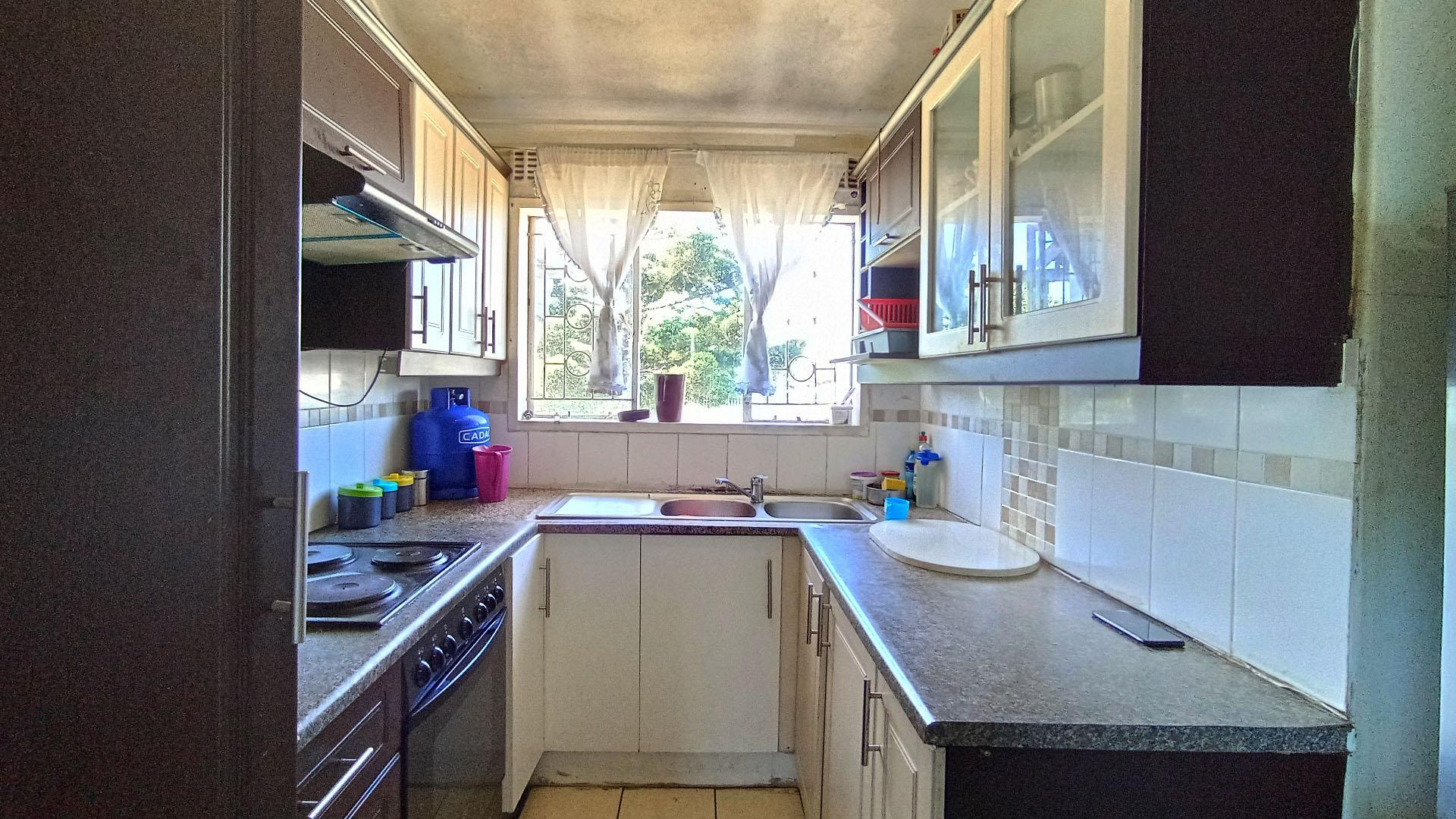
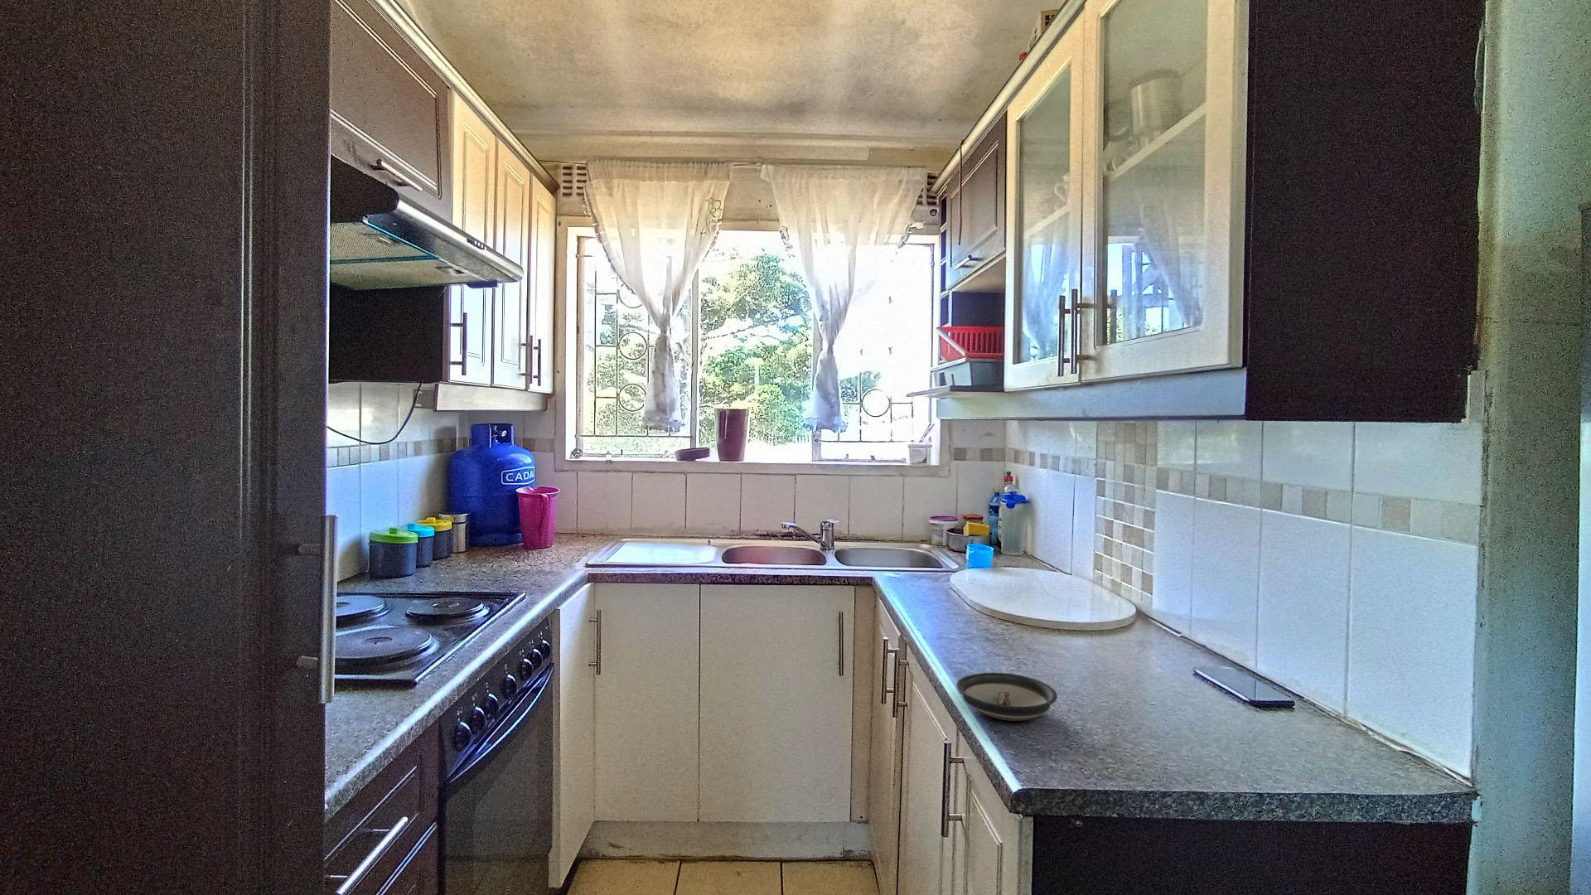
+ saucer [955,672,1058,722]
